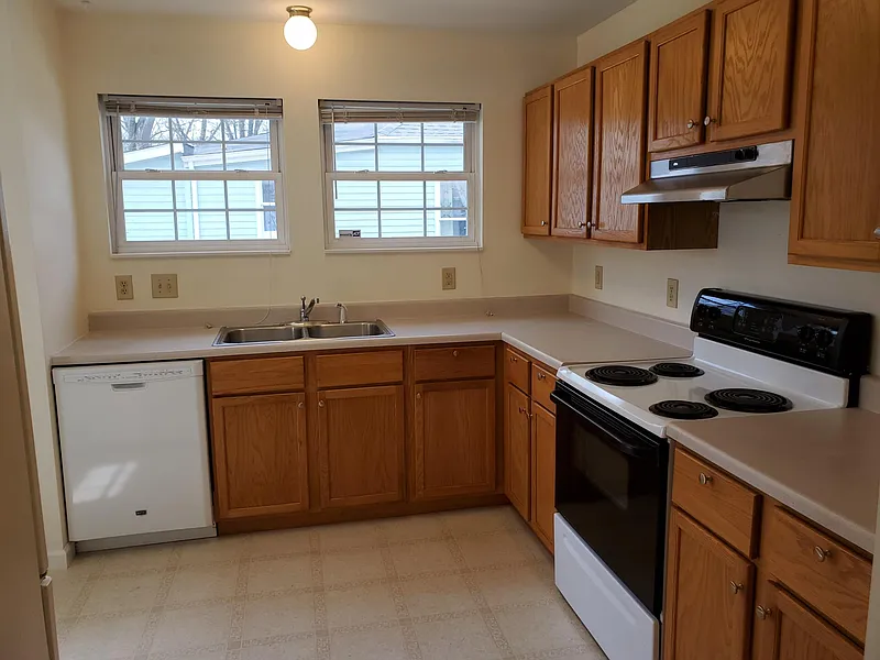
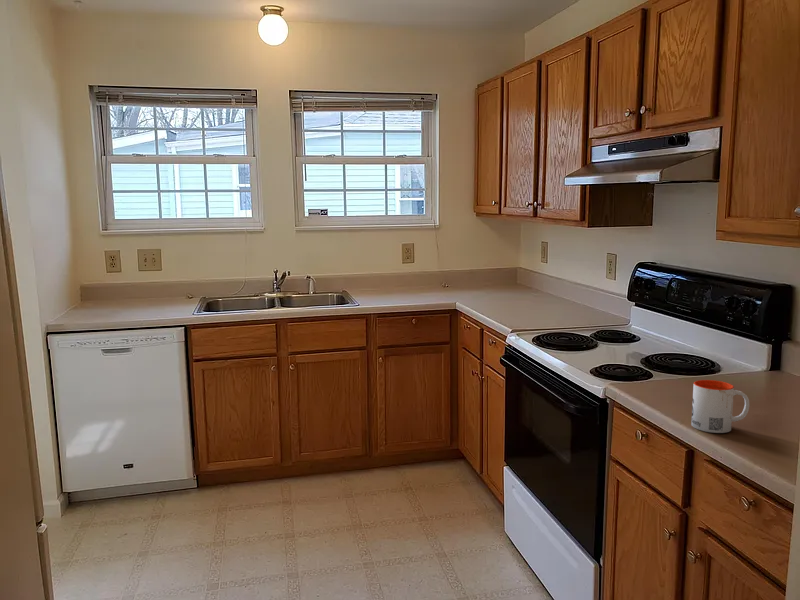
+ mug [690,379,750,434]
